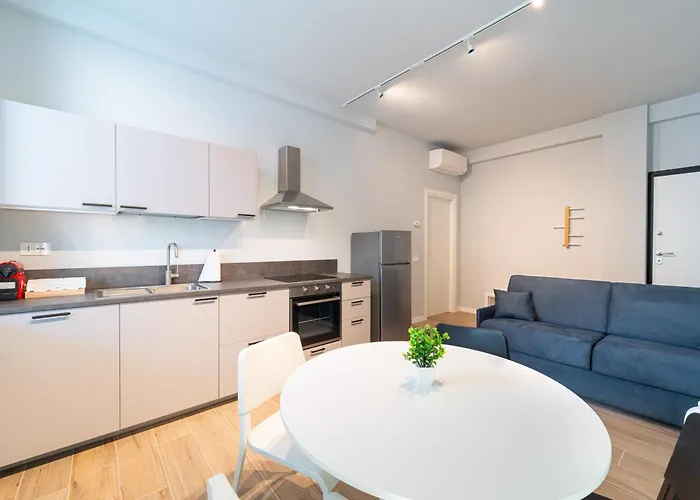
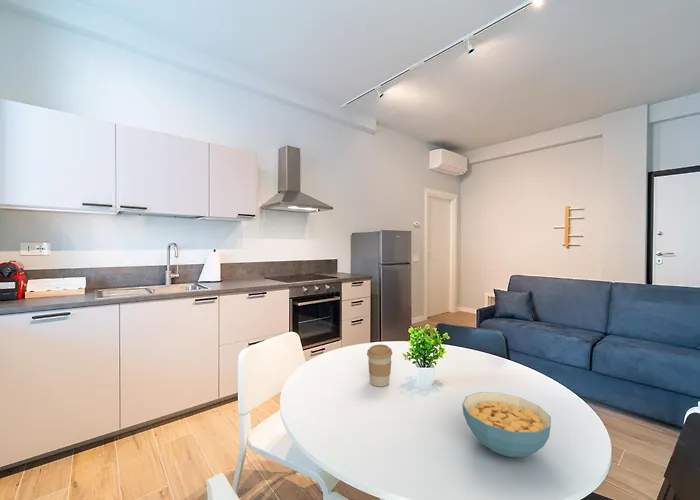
+ coffee cup [366,344,393,387]
+ cereal bowl [461,391,552,458]
